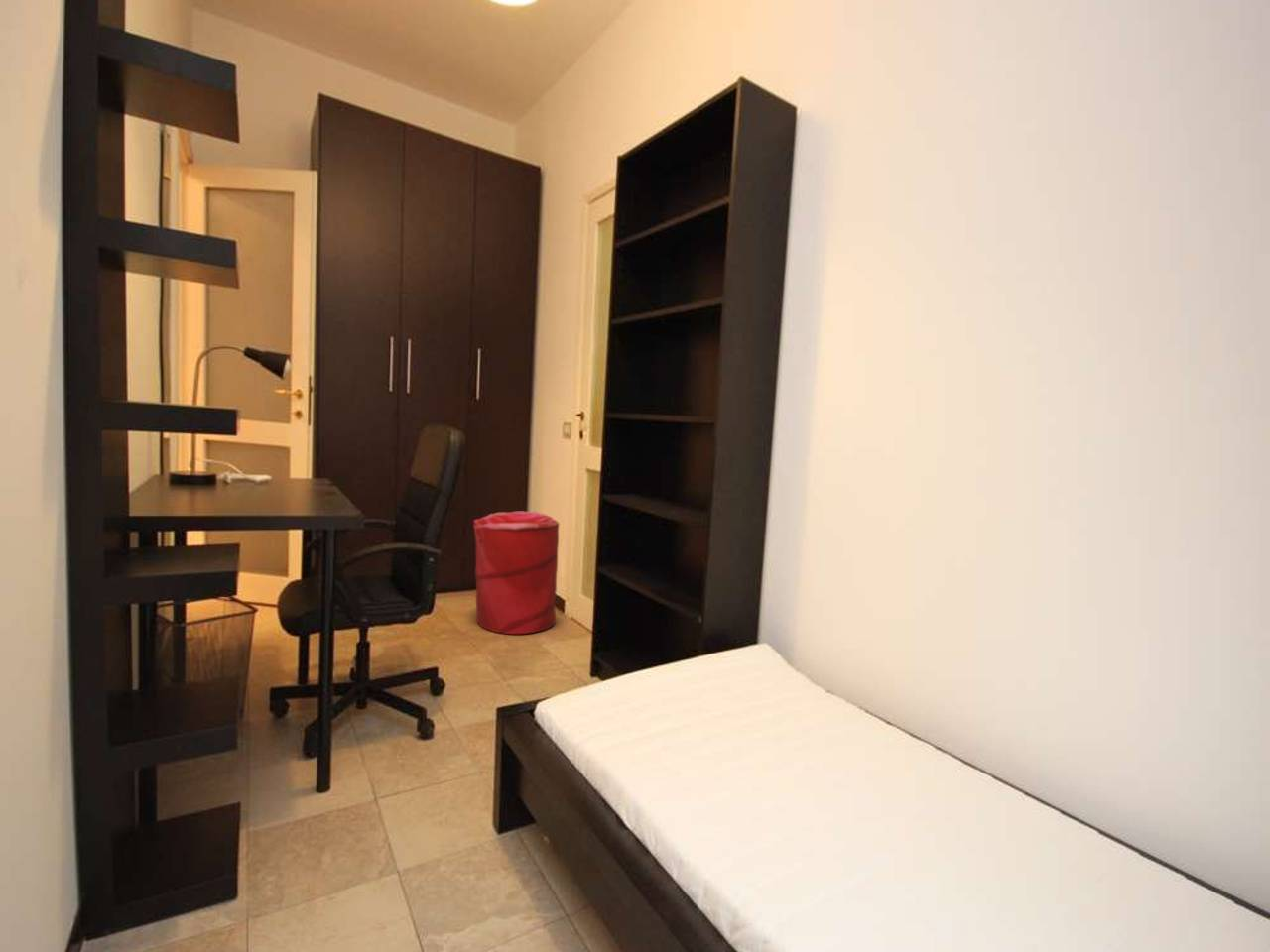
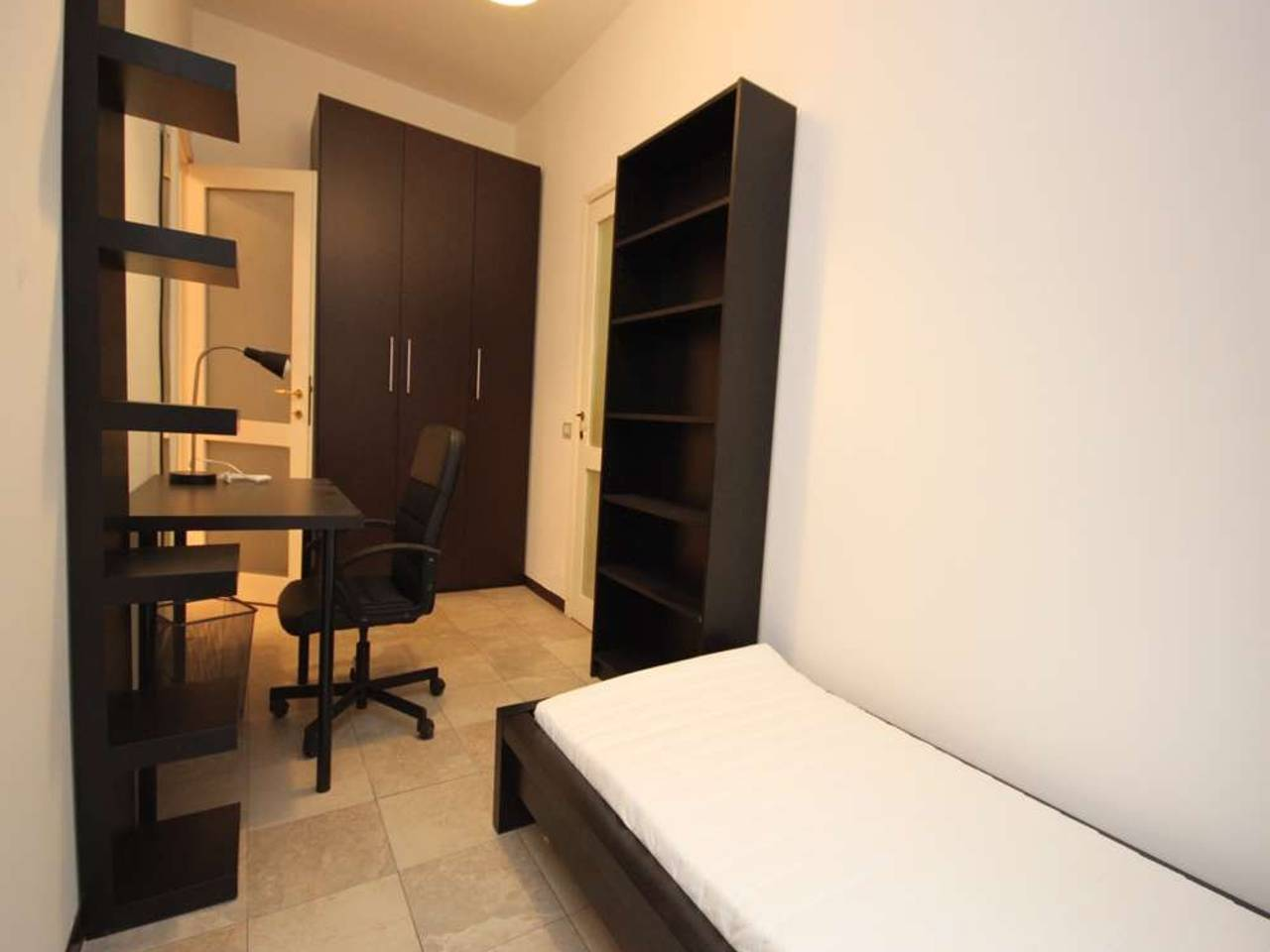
- laundry hamper [472,511,560,635]
